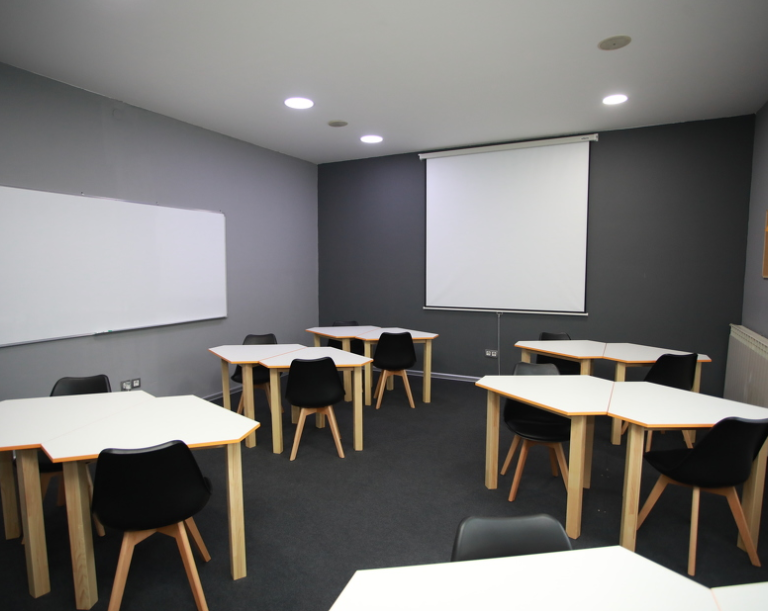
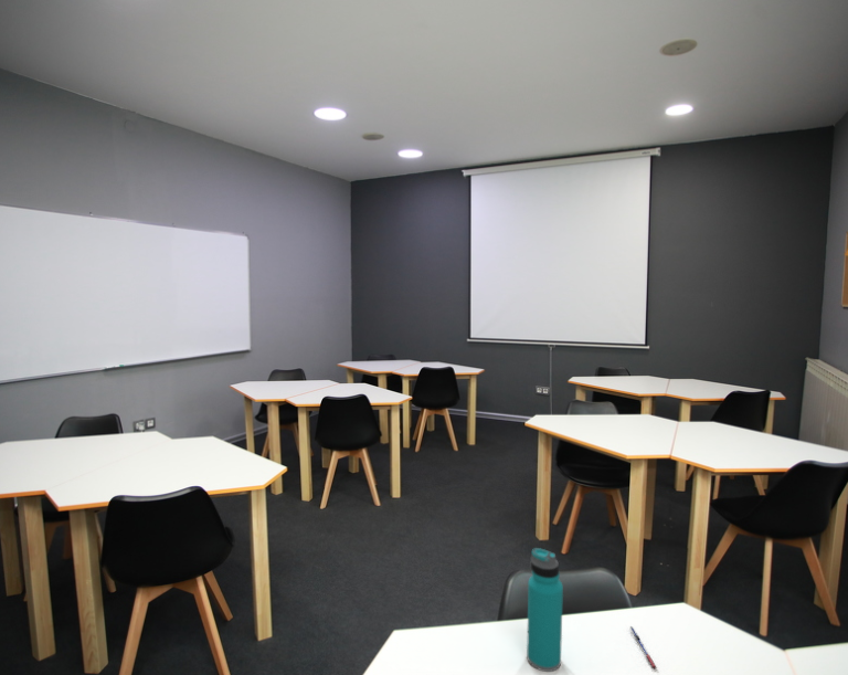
+ pen [628,625,658,669]
+ water bottle [526,547,564,673]
